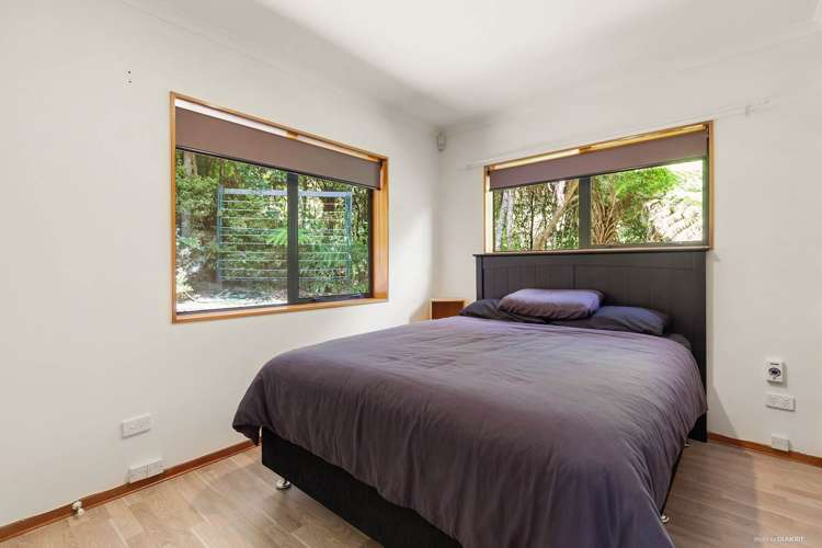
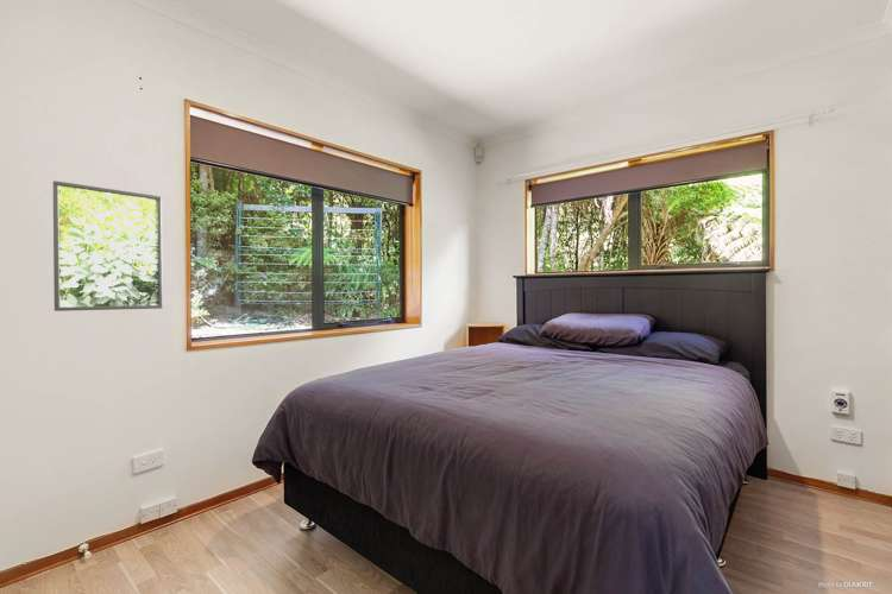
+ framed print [52,179,164,312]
